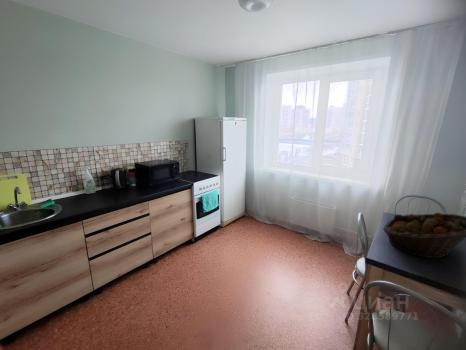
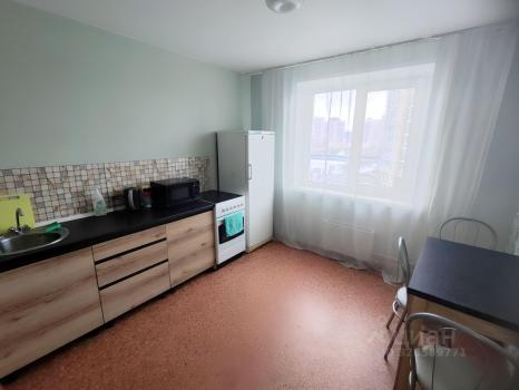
- fruit basket [382,212,466,259]
